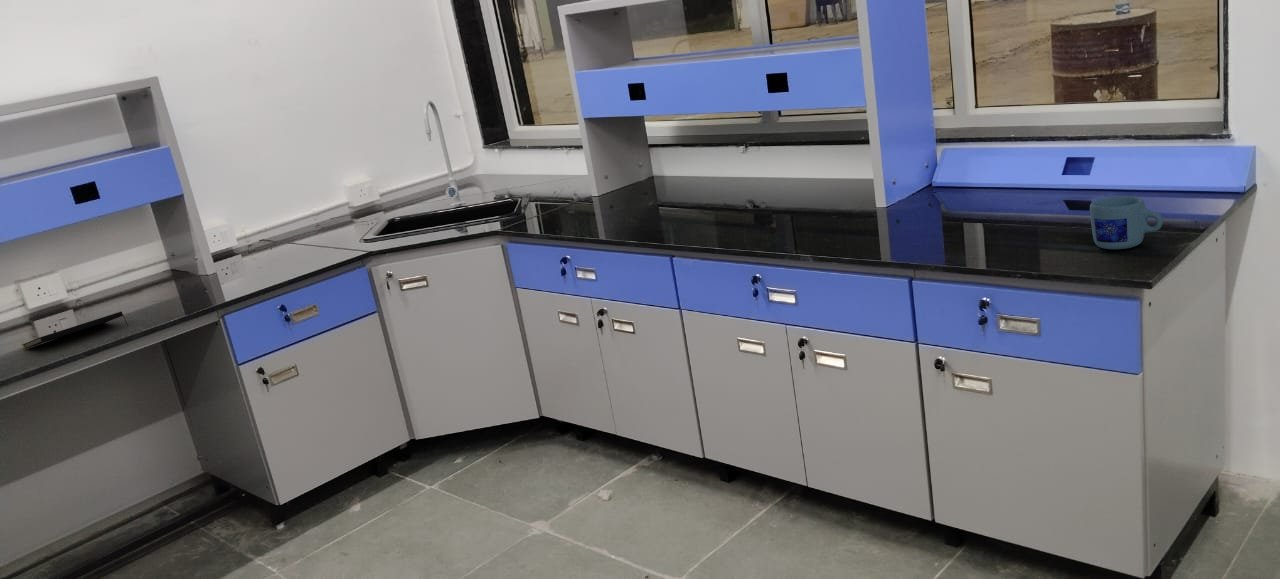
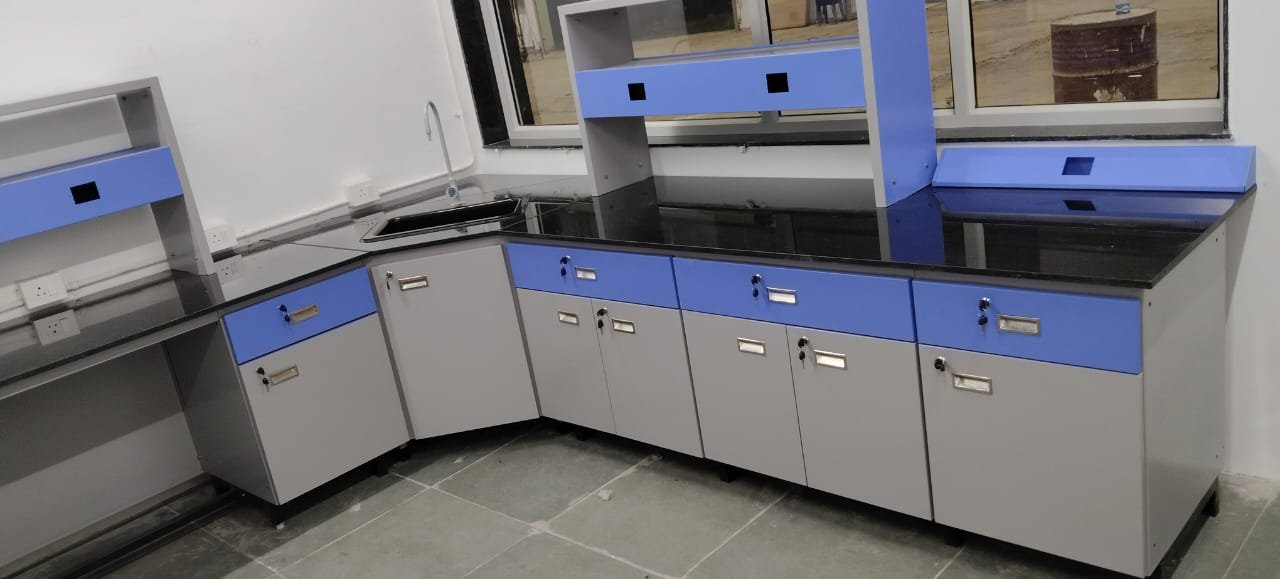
- mug [1089,195,1164,250]
- notepad [20,310,129,350]
